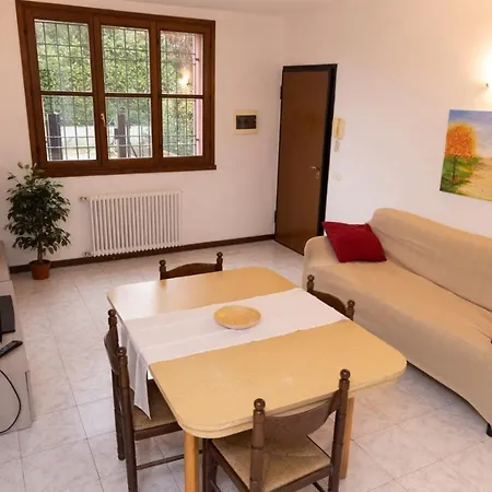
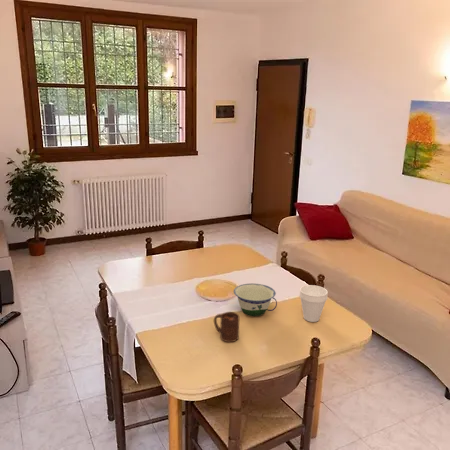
+ cup [299,284,329,323]
+ cup [213,311,240,343]
+ bowl [233,283,278,317]
